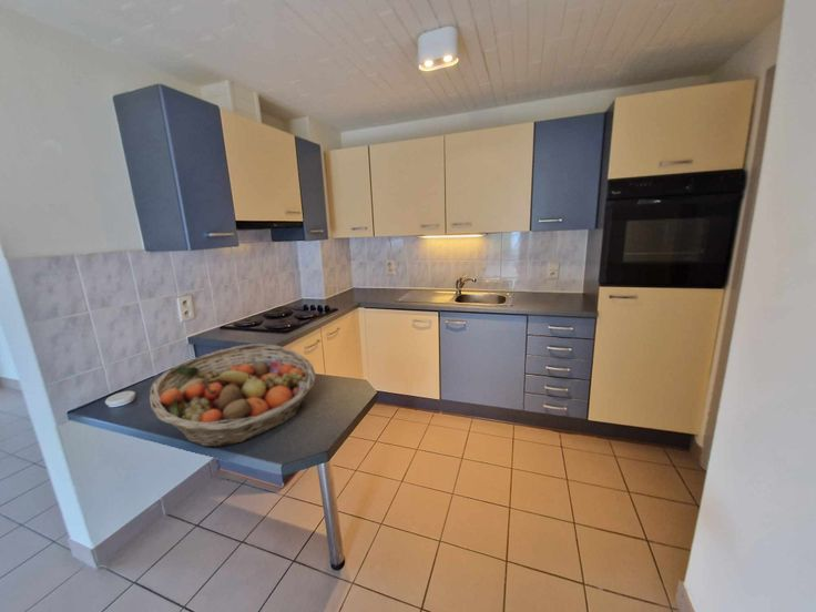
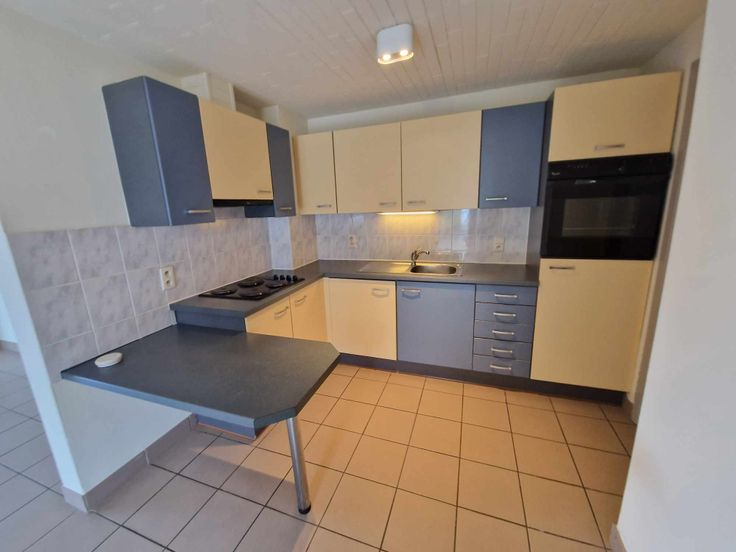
- fruit basket [149,343,317,448]
